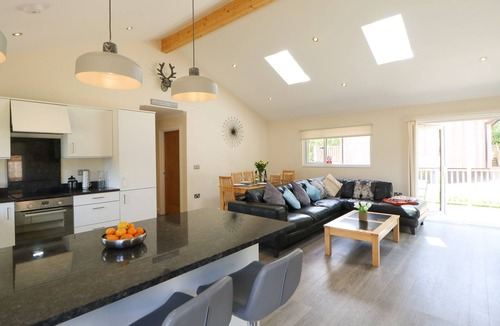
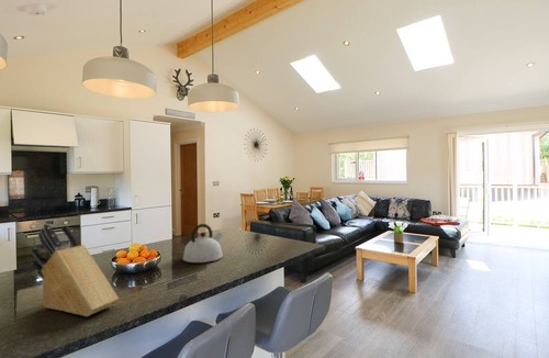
+ kettle [182,223,224,264]
+ knife block [30,223,120,317]
